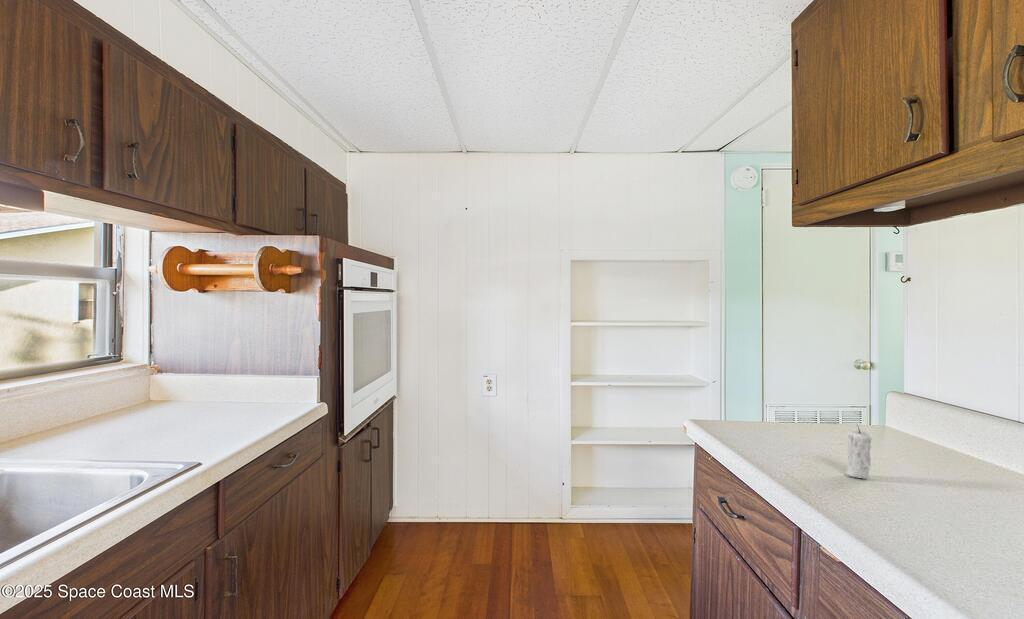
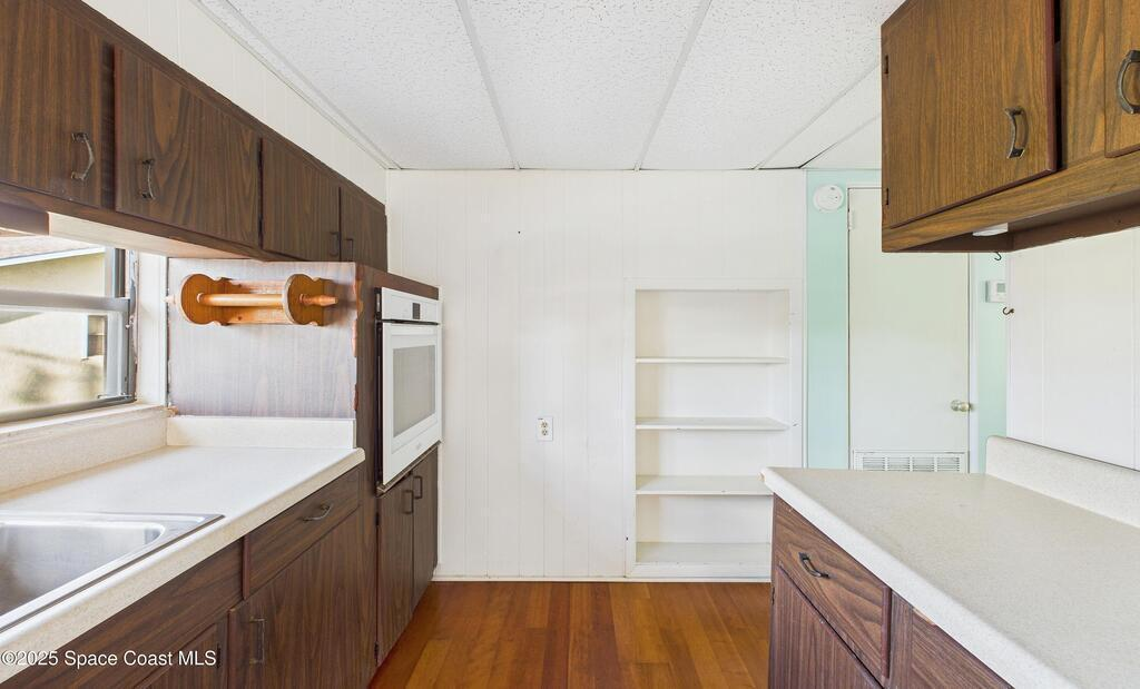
- candle [845,422,874,479]
